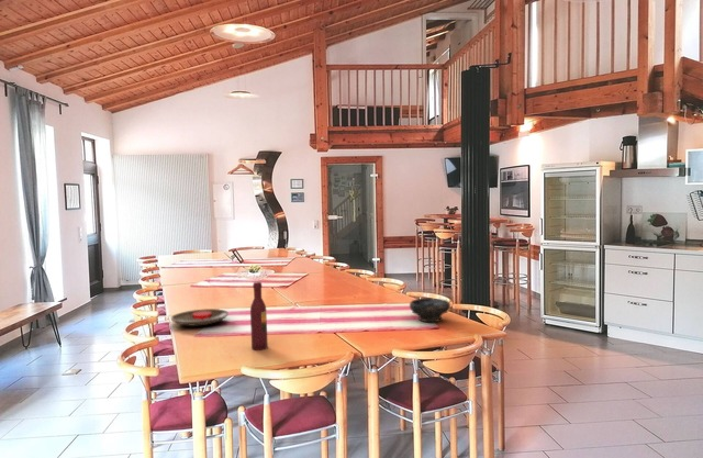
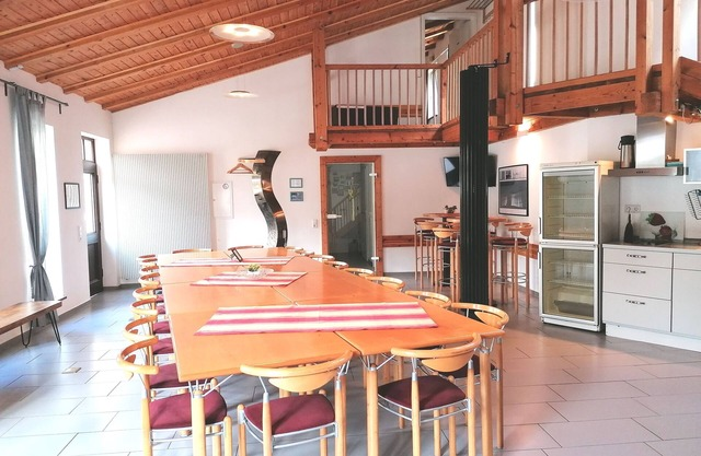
- bowl [409,297,451,323]
- wine bottle [249,281,269,351]
- plate [170,308,230,327]
